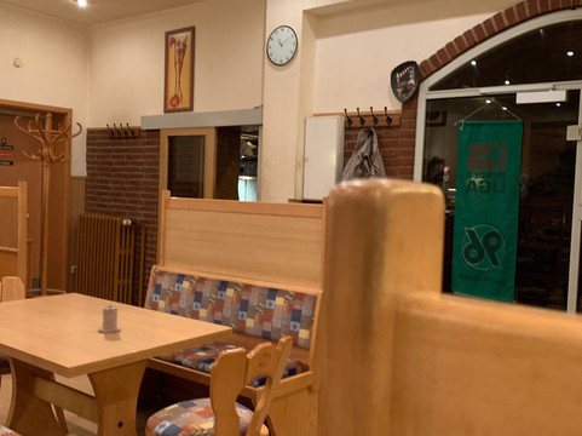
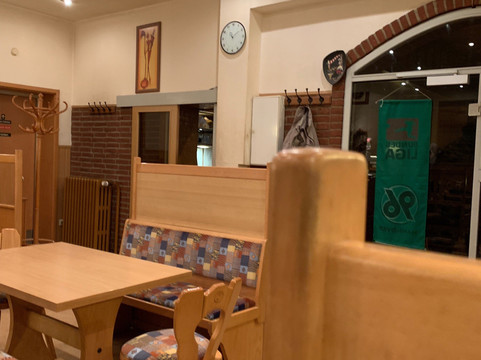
- candle [97,304,122,334]
